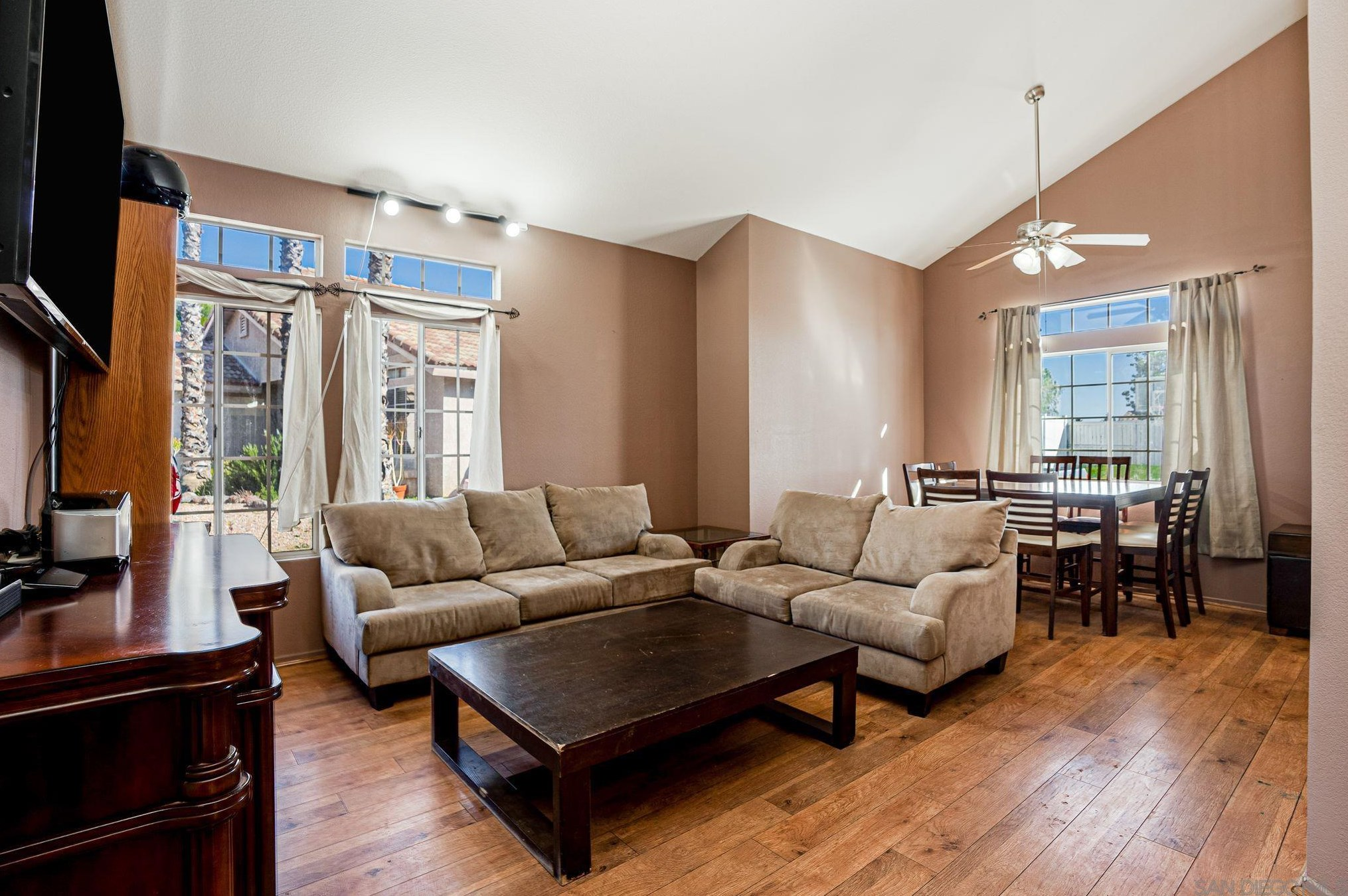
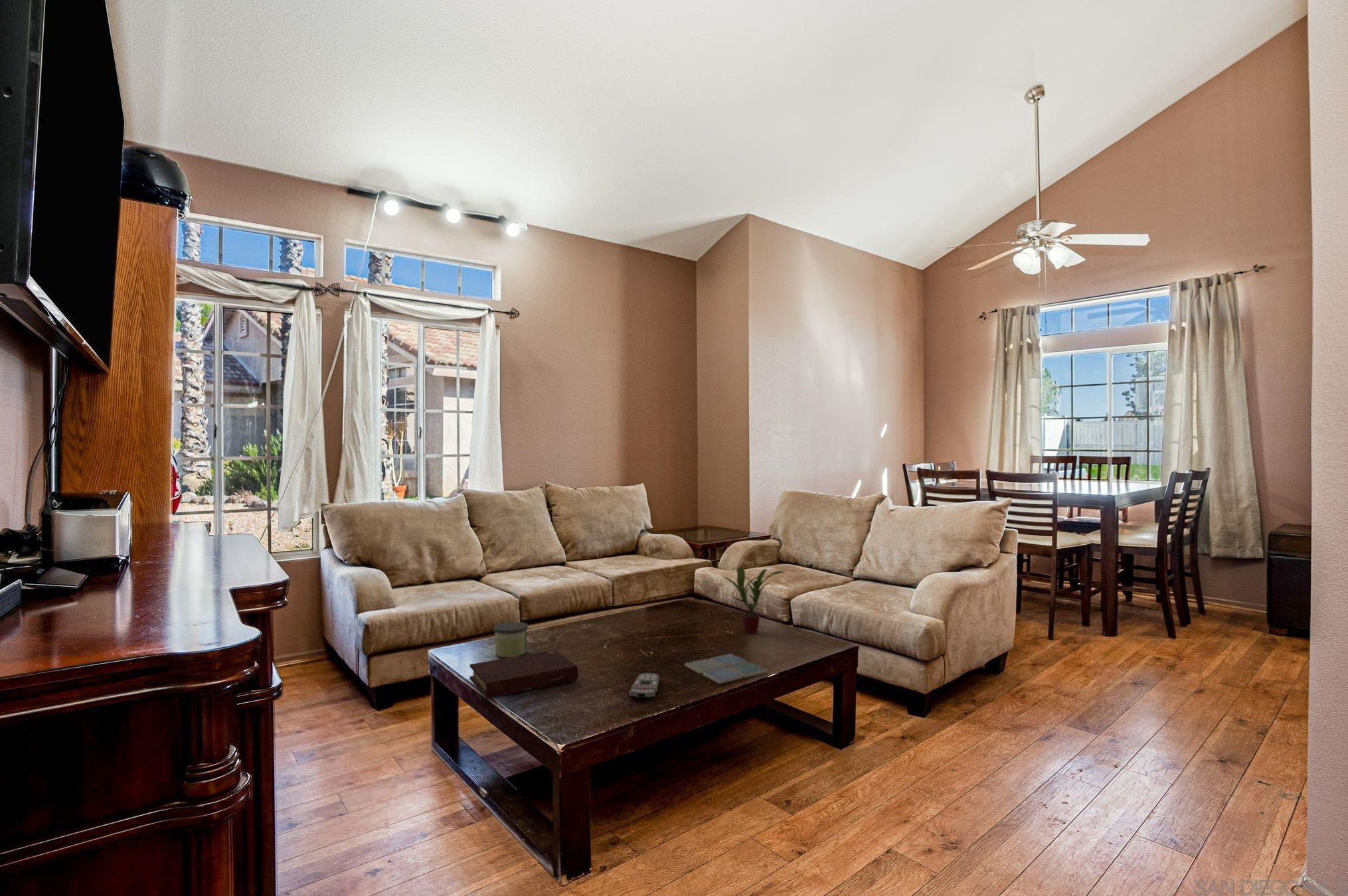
+ potted plant [722,565,786,635]
+ remote control [628,672,660,699]
+ book [469,649,578,699]
+ drink coaster [684,653,768,685]
+ candle [493,621,529,658]
